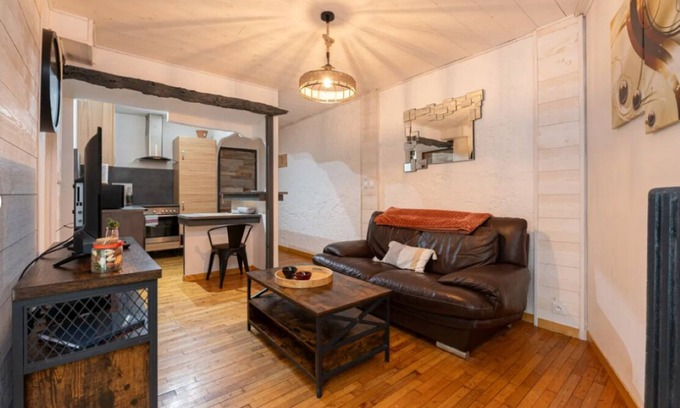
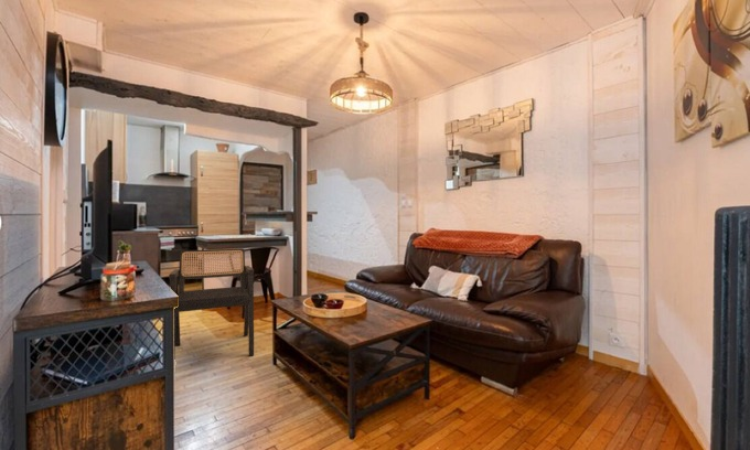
+ armchair [168,247,255,361]
